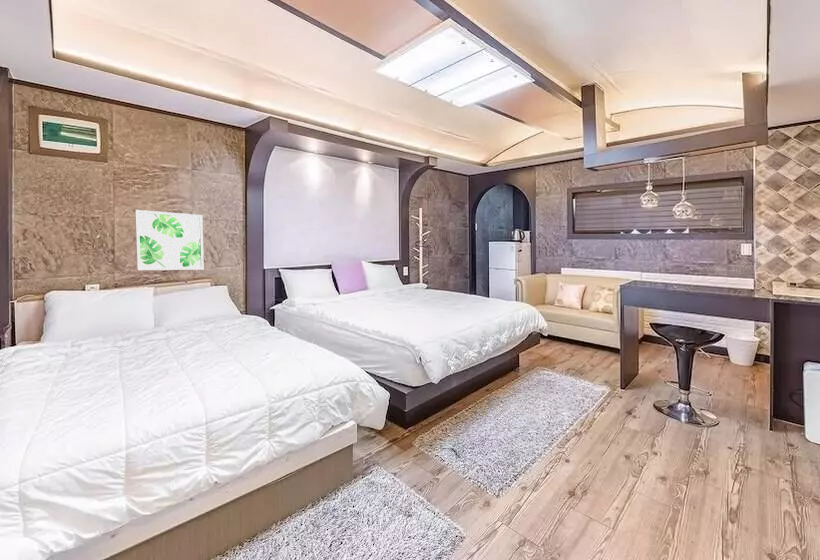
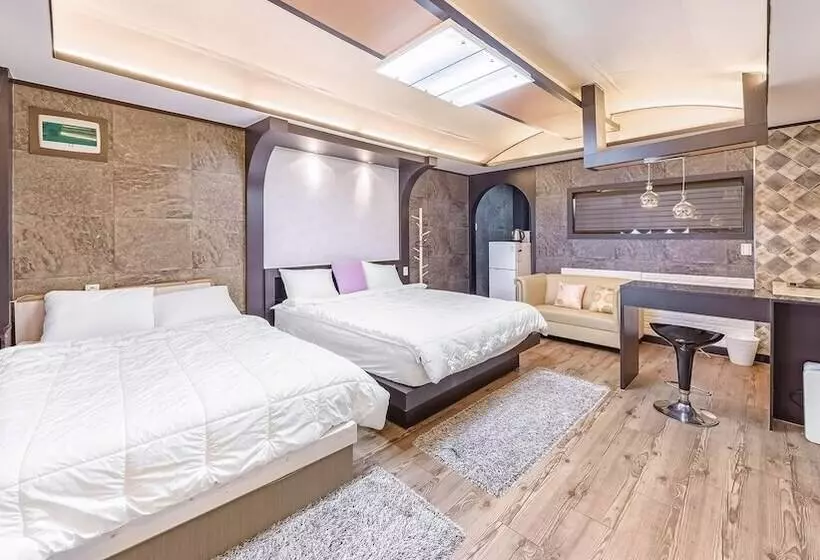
- wall art [134,209,205,271]
